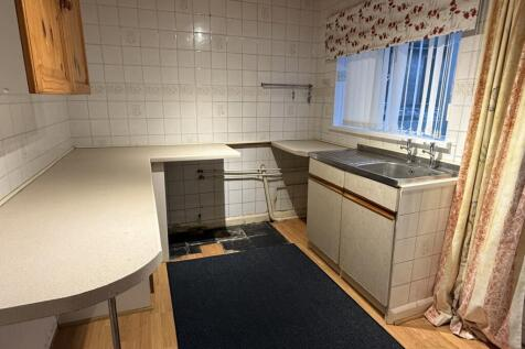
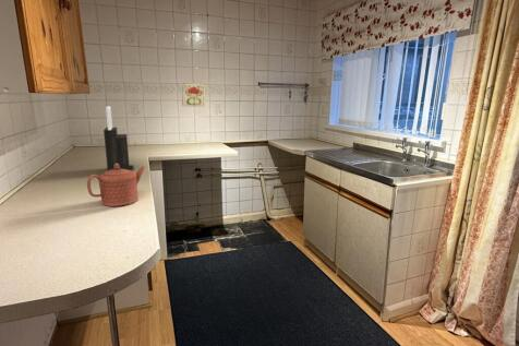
+ decorative tile [181,82,206,108]
+ knife block [102,105,135,171]
+ teapot [86,164,146,207]
